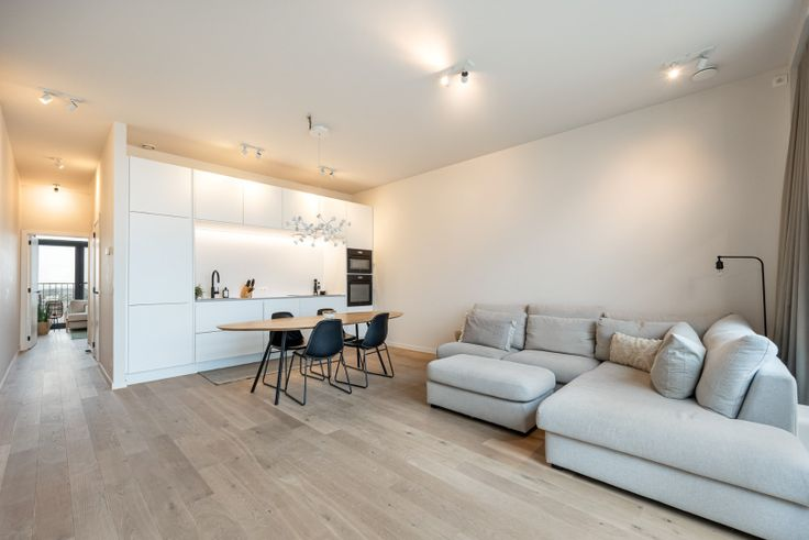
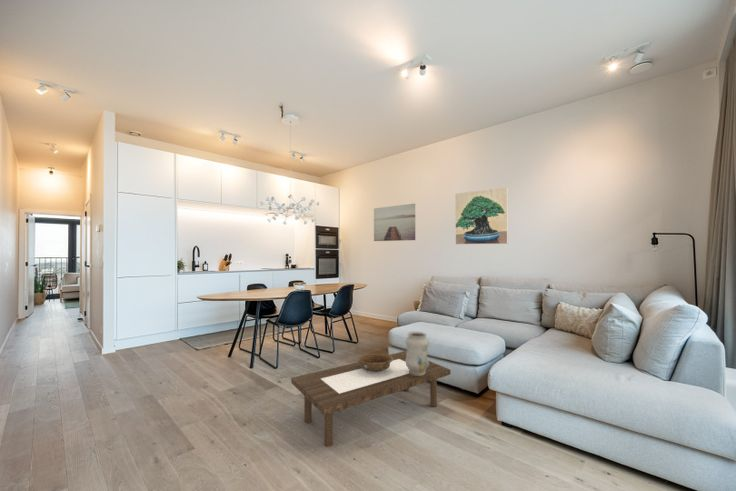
+ decorative bowl [357,353,393,372]
+ wall art [373,203,416,242]
+ vase [405,331,430,375]
+ coffee table [290,350,452,448]
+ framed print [454,186,509,245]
